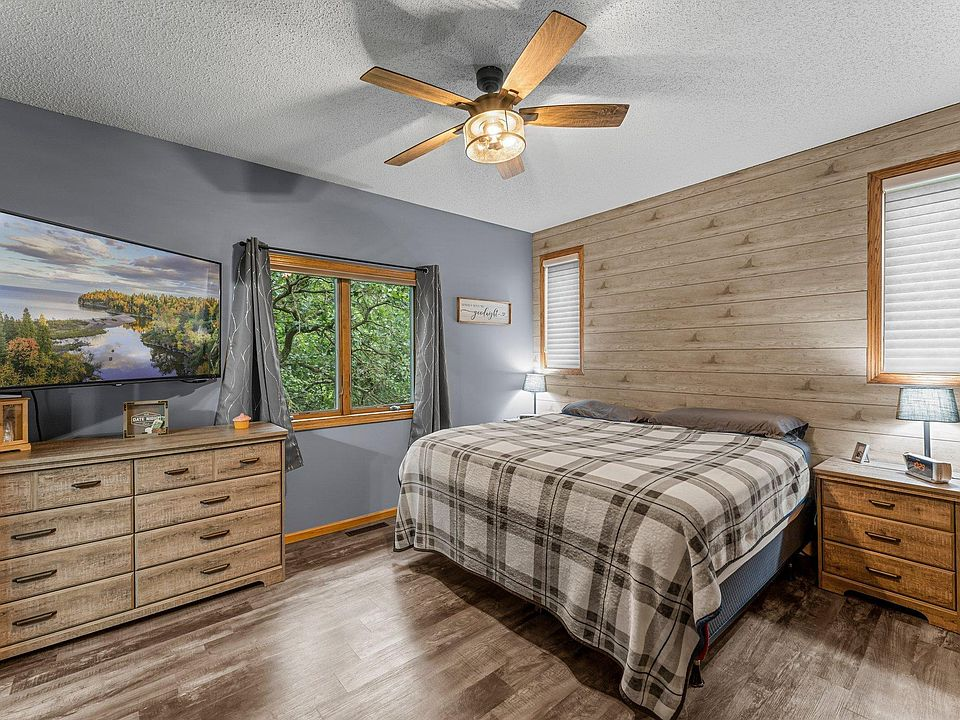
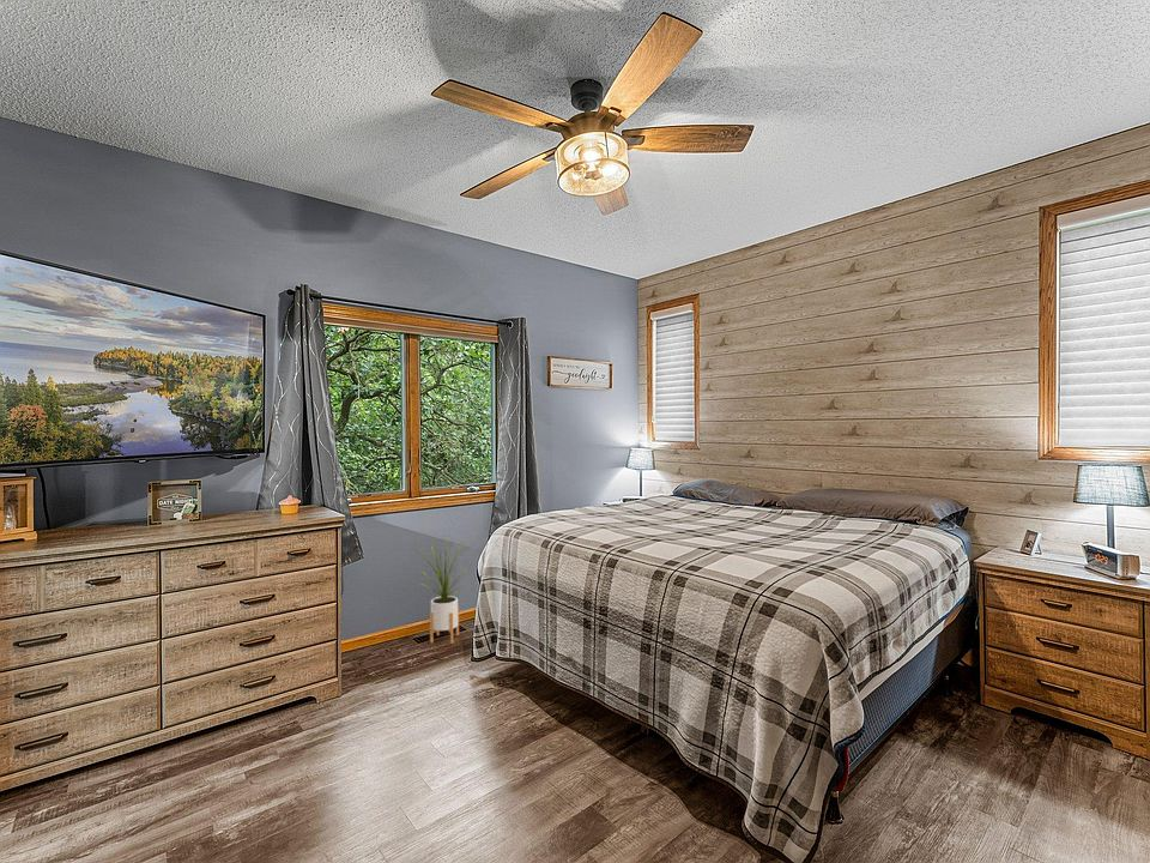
+ house plant [417,536,473,645]
